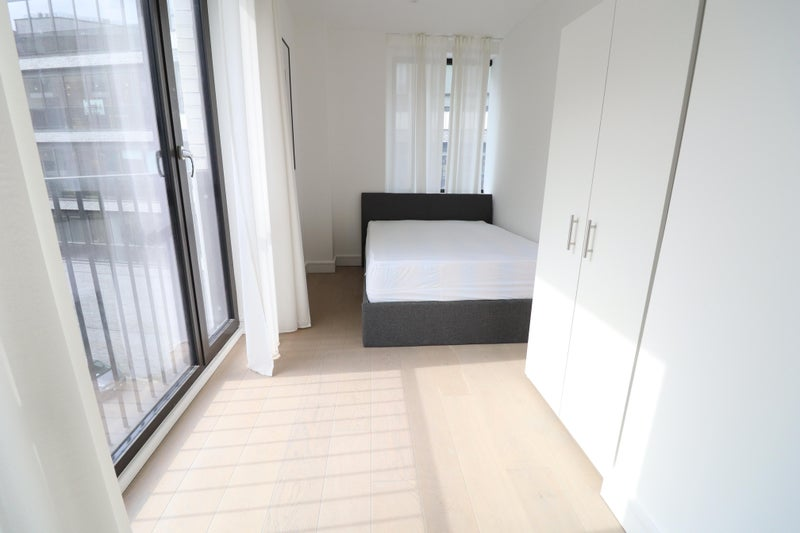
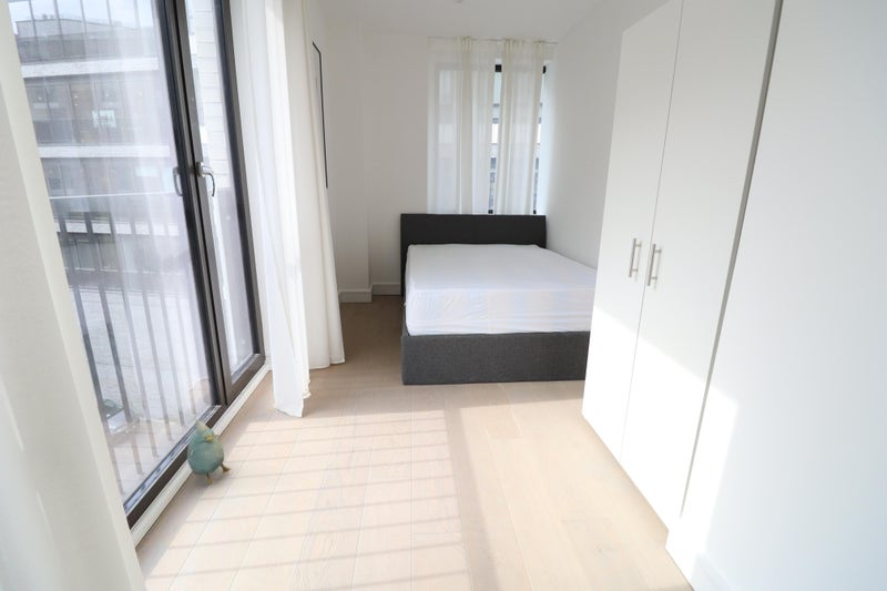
+ plush toy [186,415,232,486]
